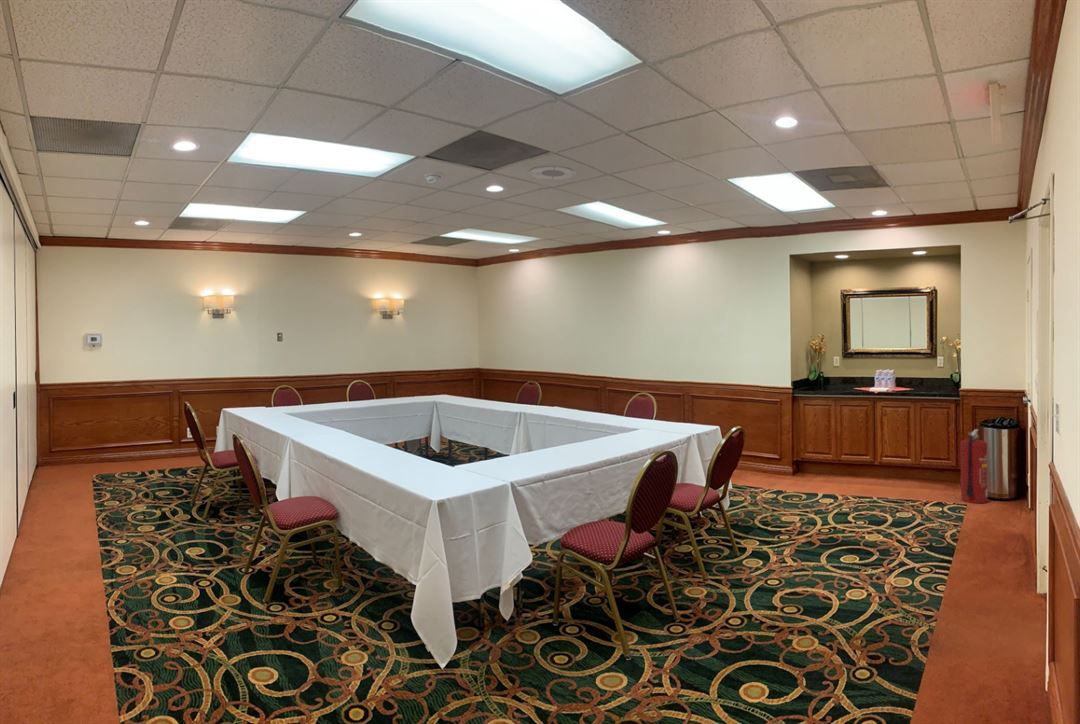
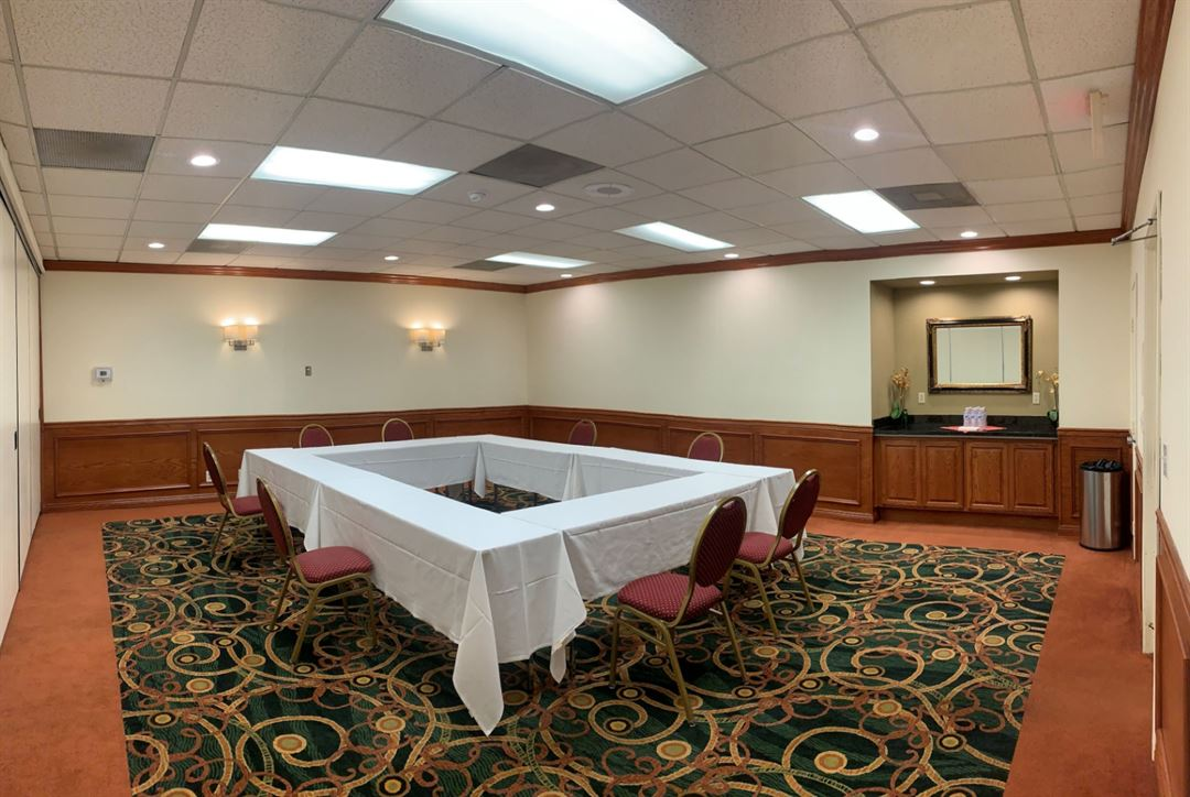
- fire extinguisher [958,428,989,504]
